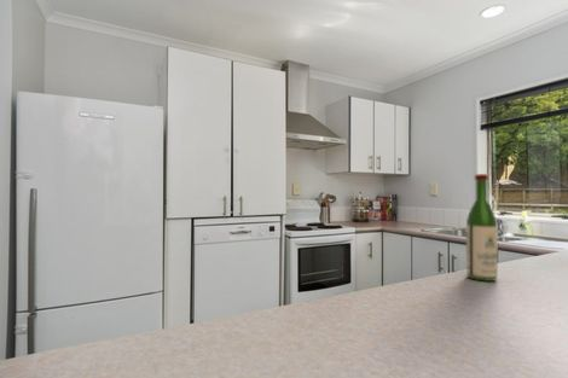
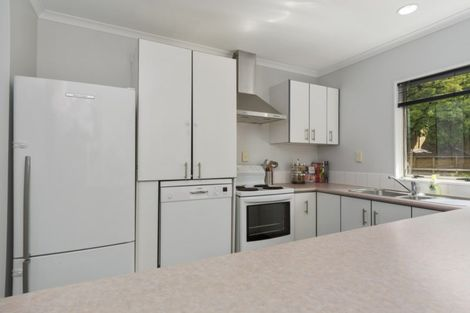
- wine bottle [465,173,499,283]
